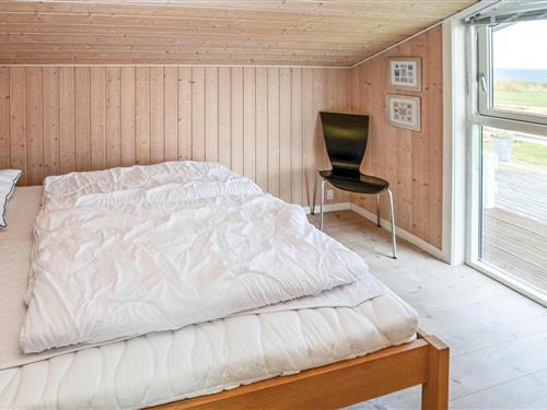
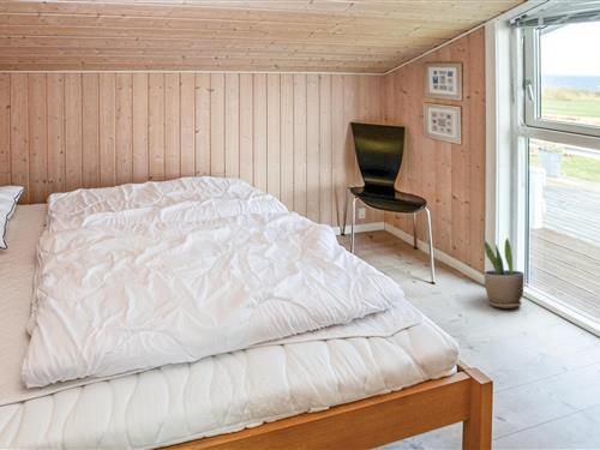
+ potted plant [484,238,526,310]
